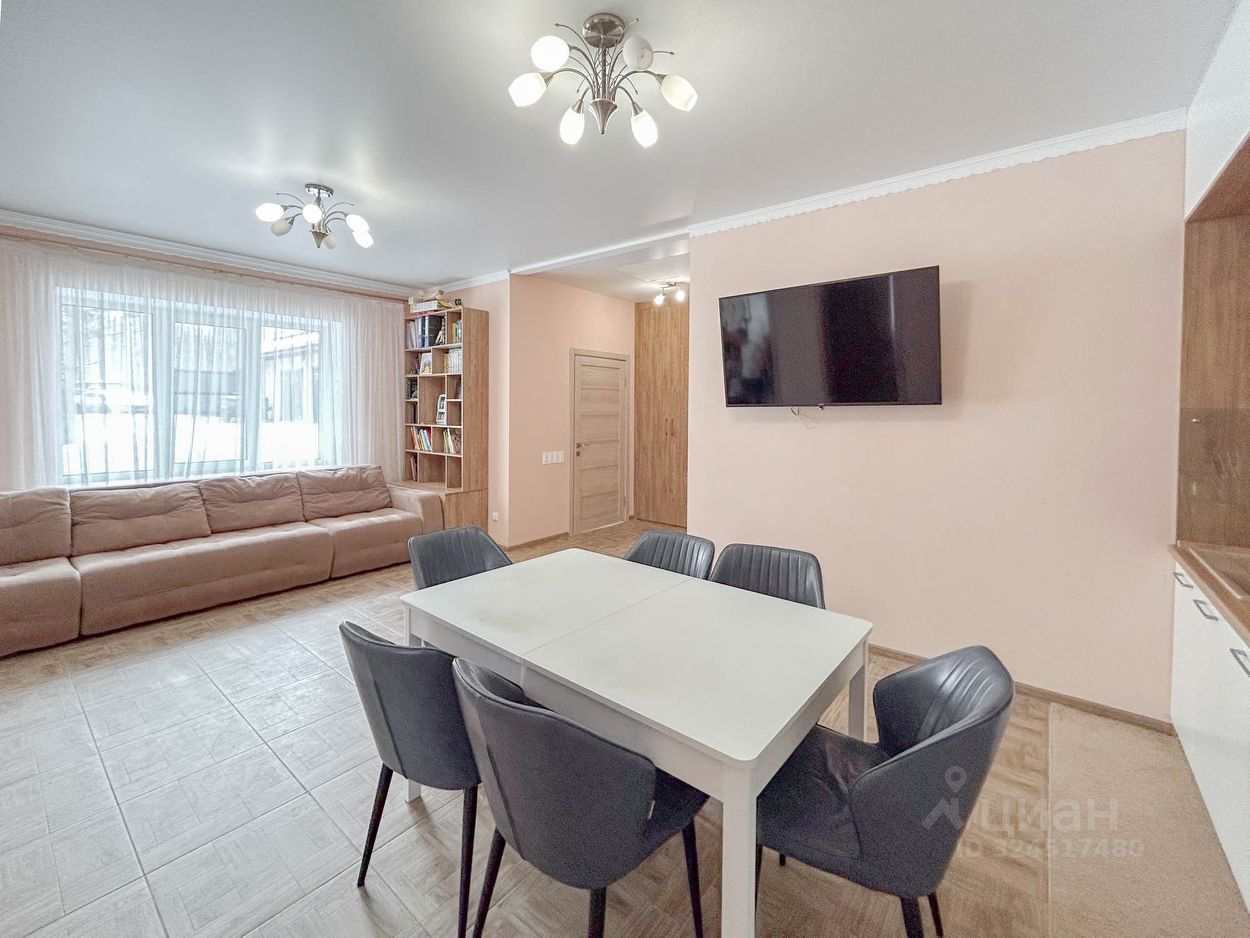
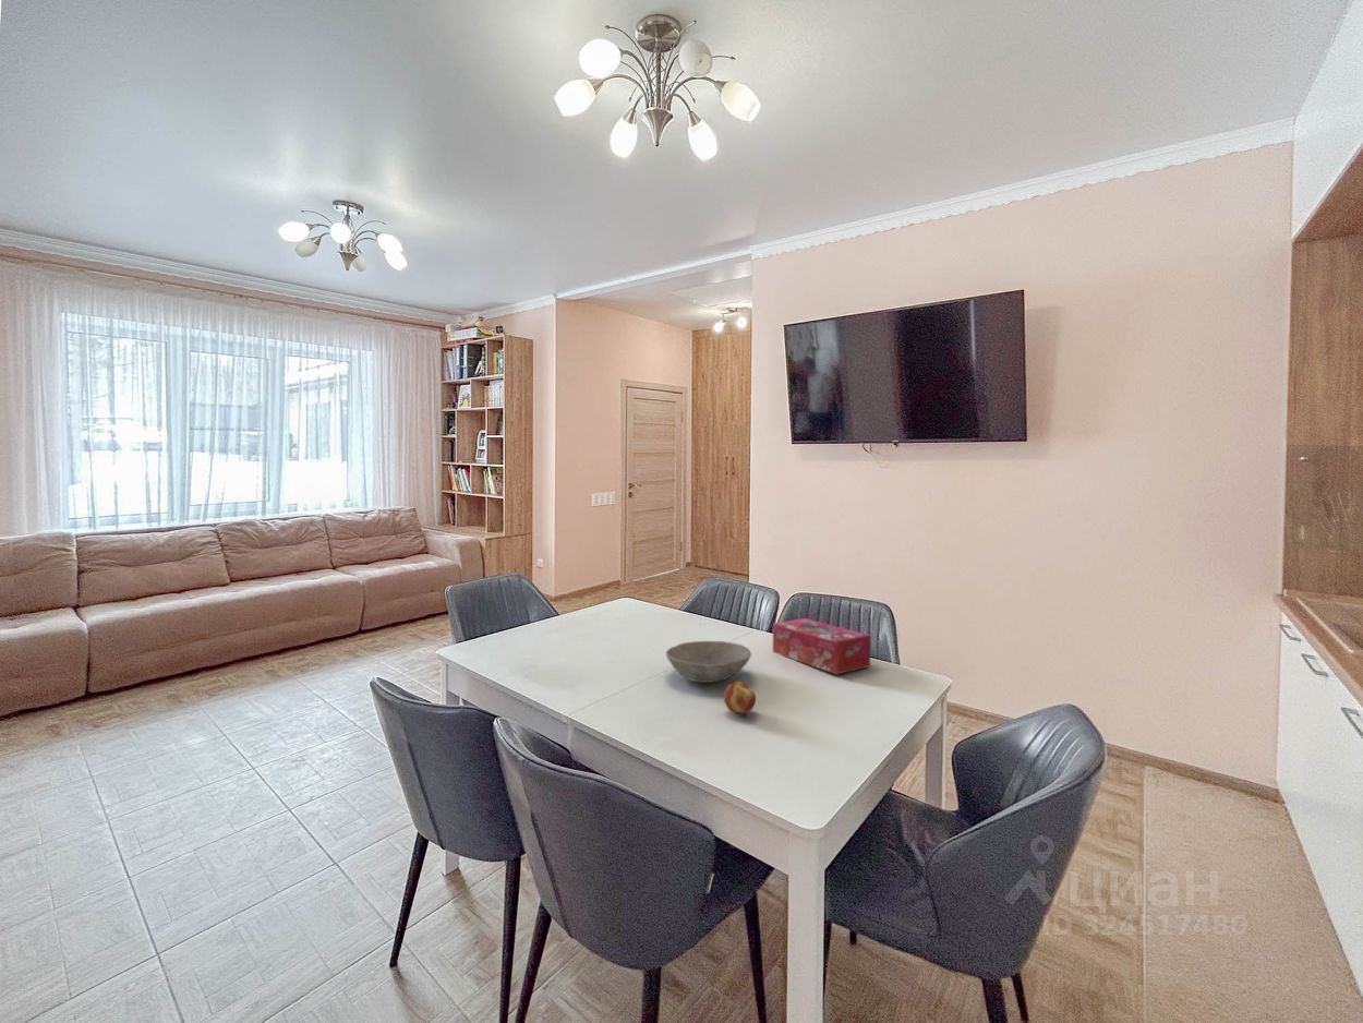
+ bowl [665,640,752,684]
+ fruit [723,681,757,715]
+ tissue box [772,617,871,675]
